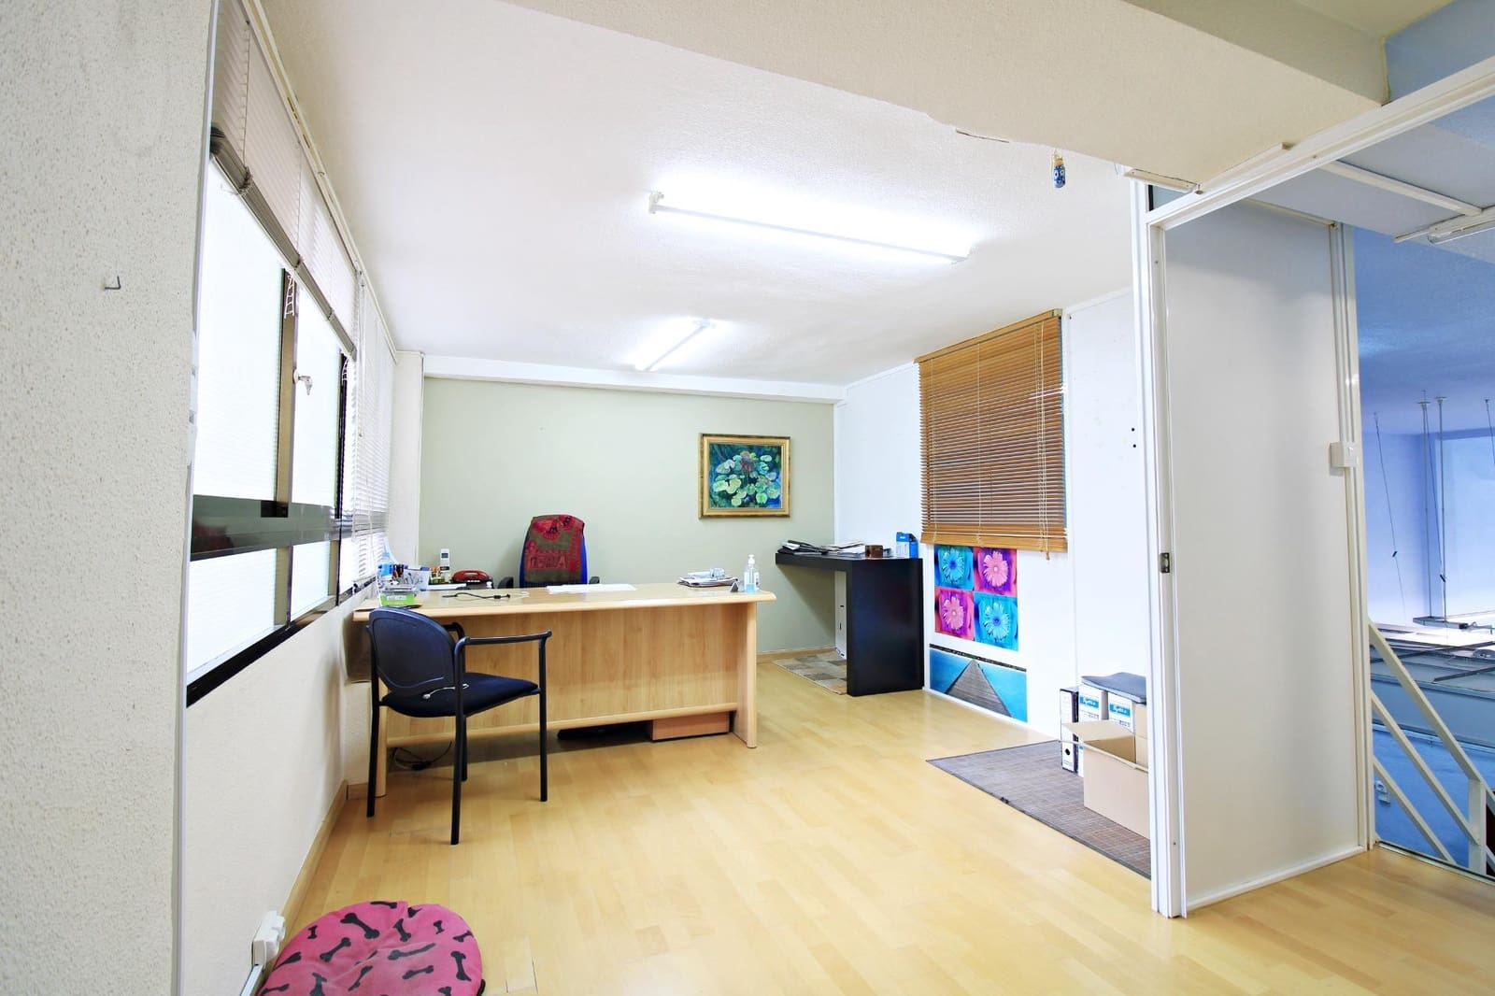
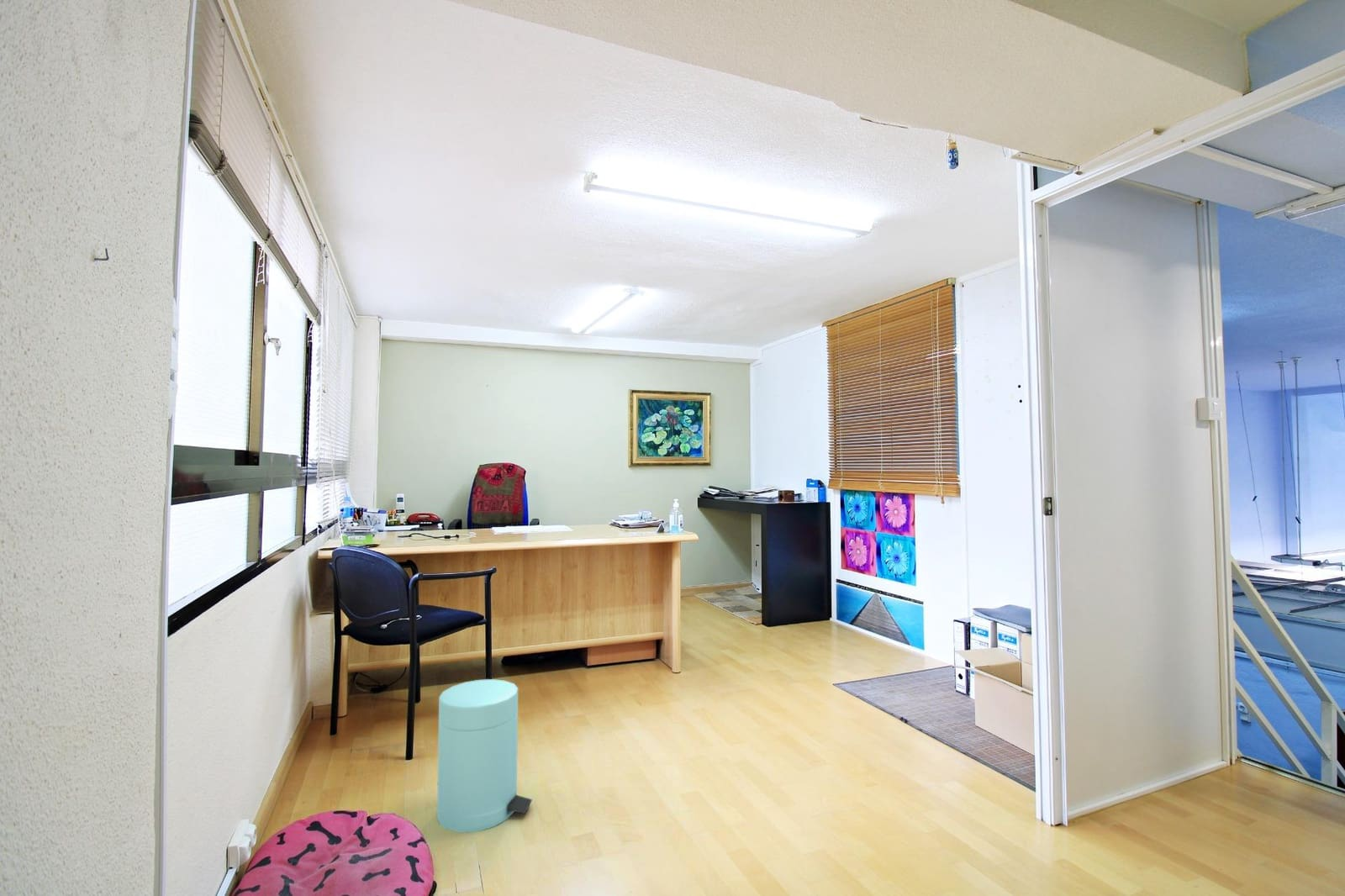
+ trash can [436,678,533,834]
